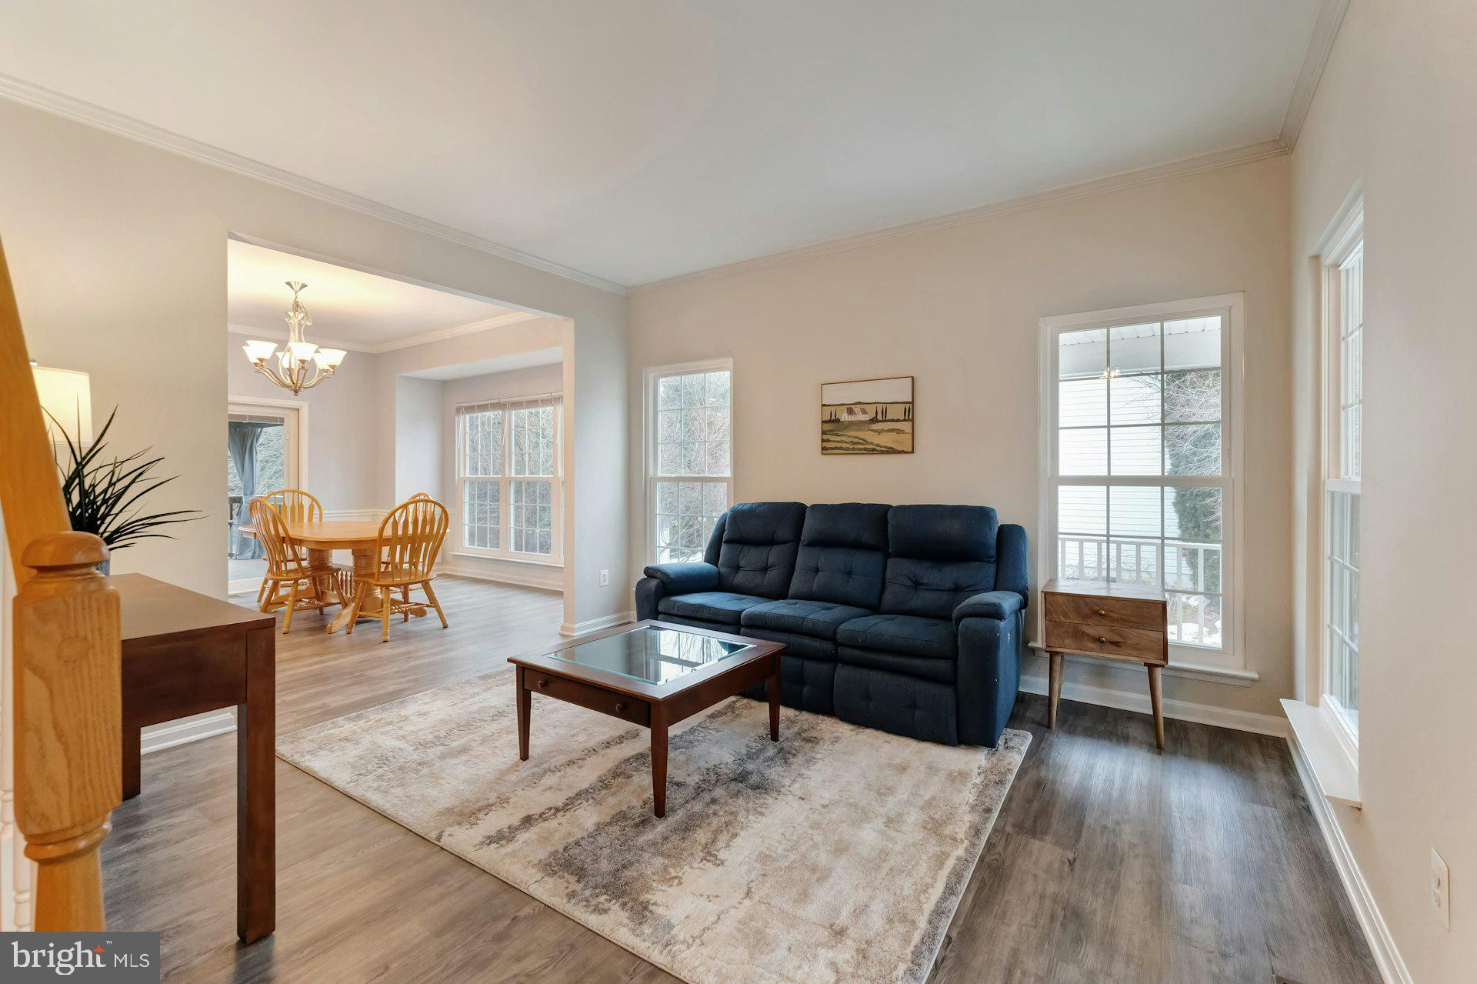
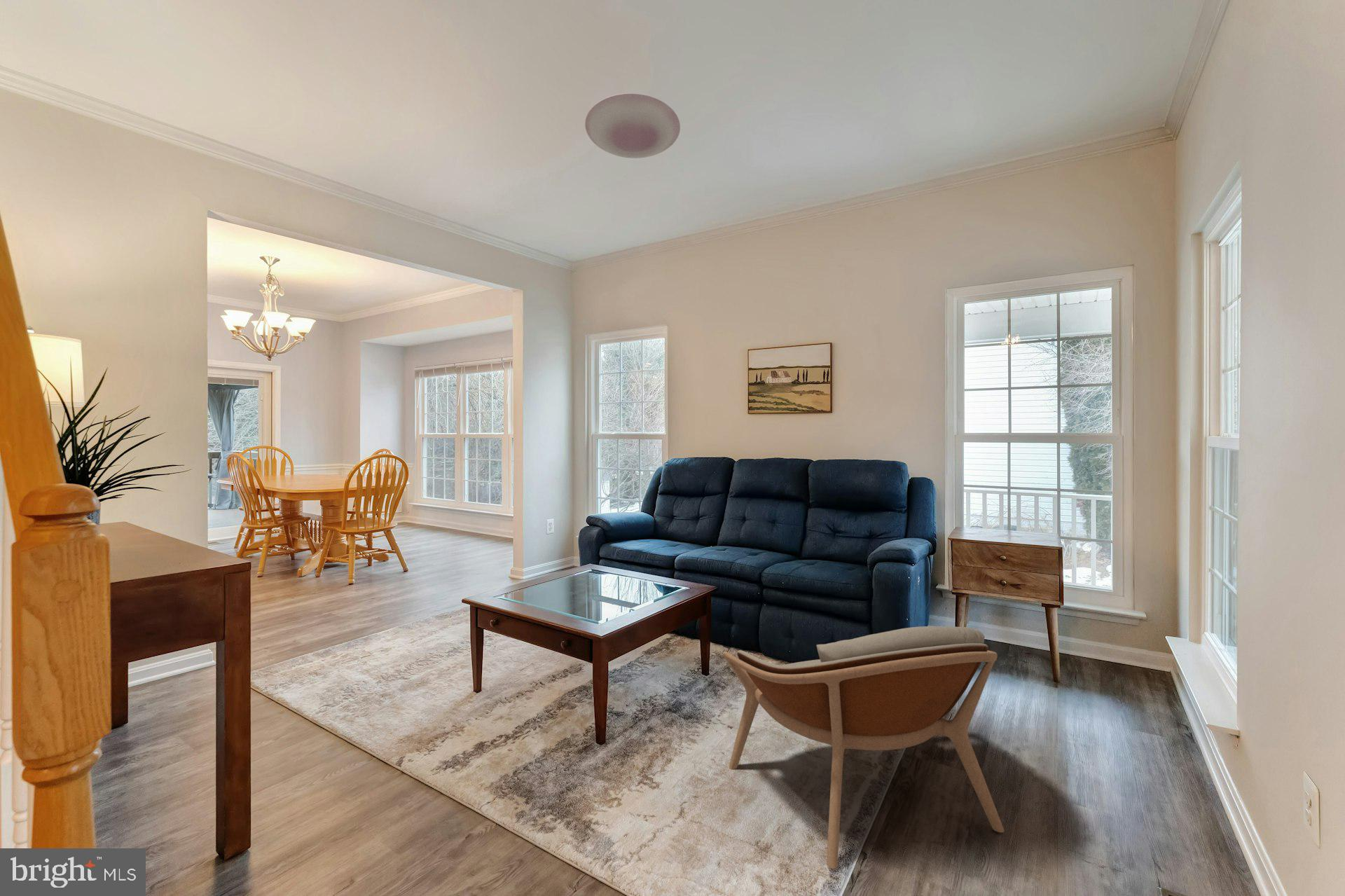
+ ceiling light [584,92,681,159]
+ armchair [722,626,1005,869]
